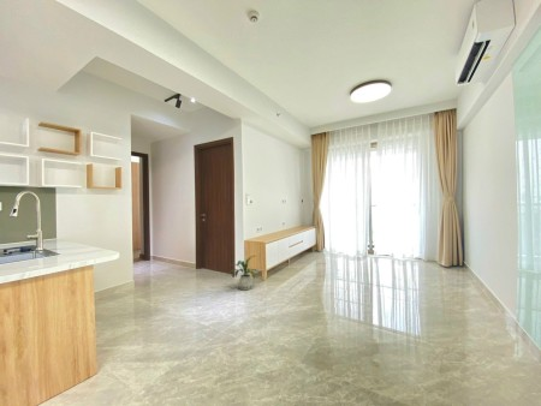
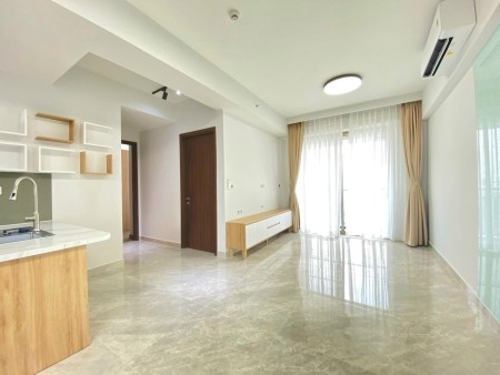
- house plant [227,255,261,291]
